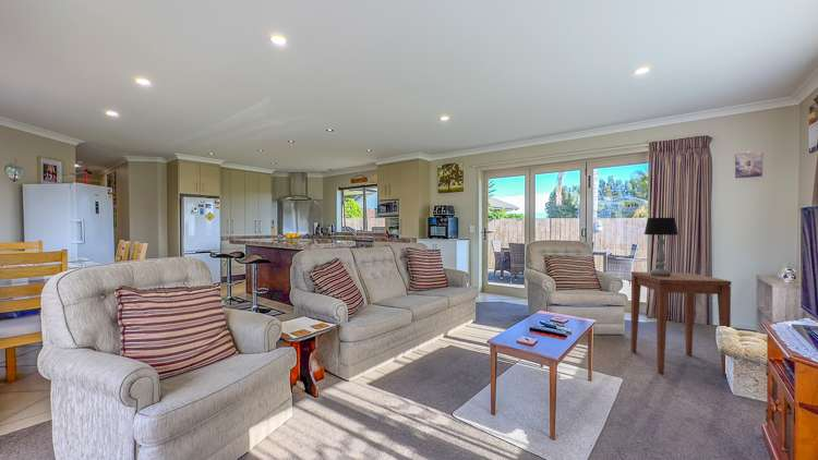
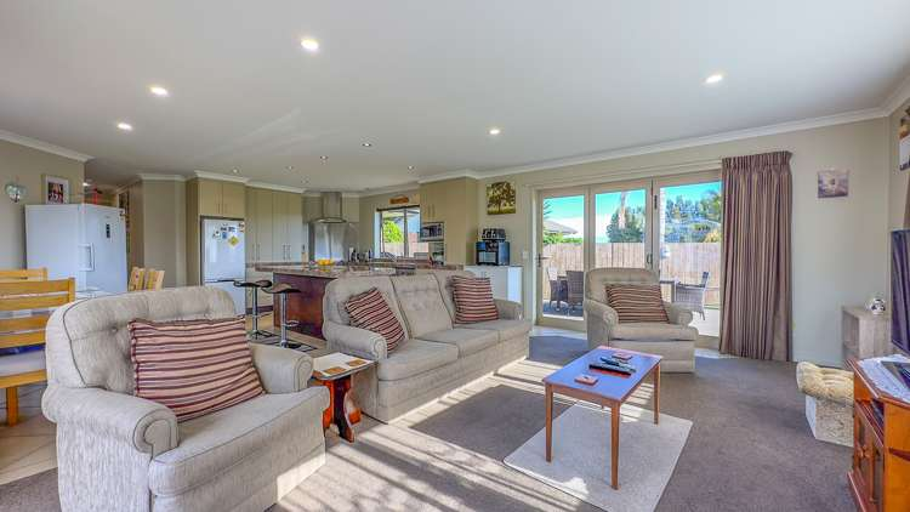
- table lamp [643,217,679,276]
- side table [630,270,732,378]
